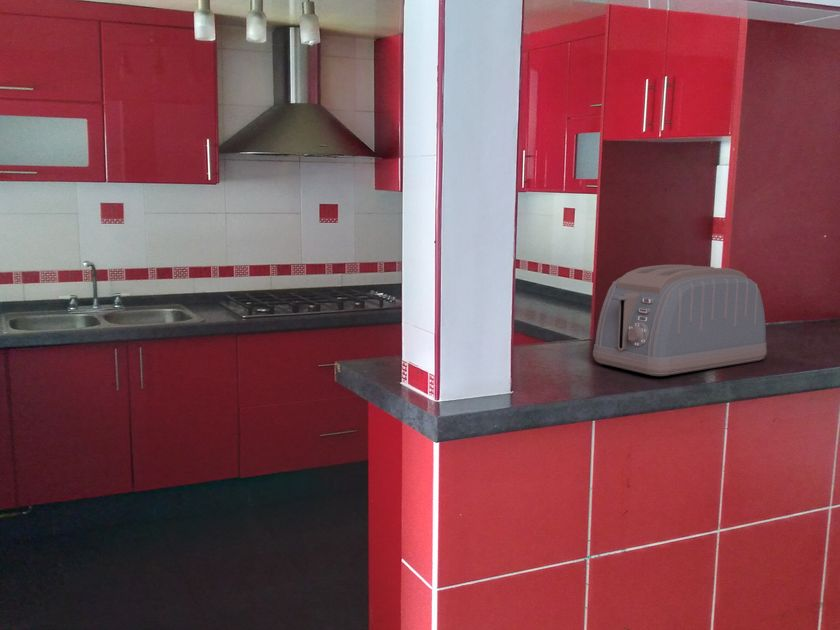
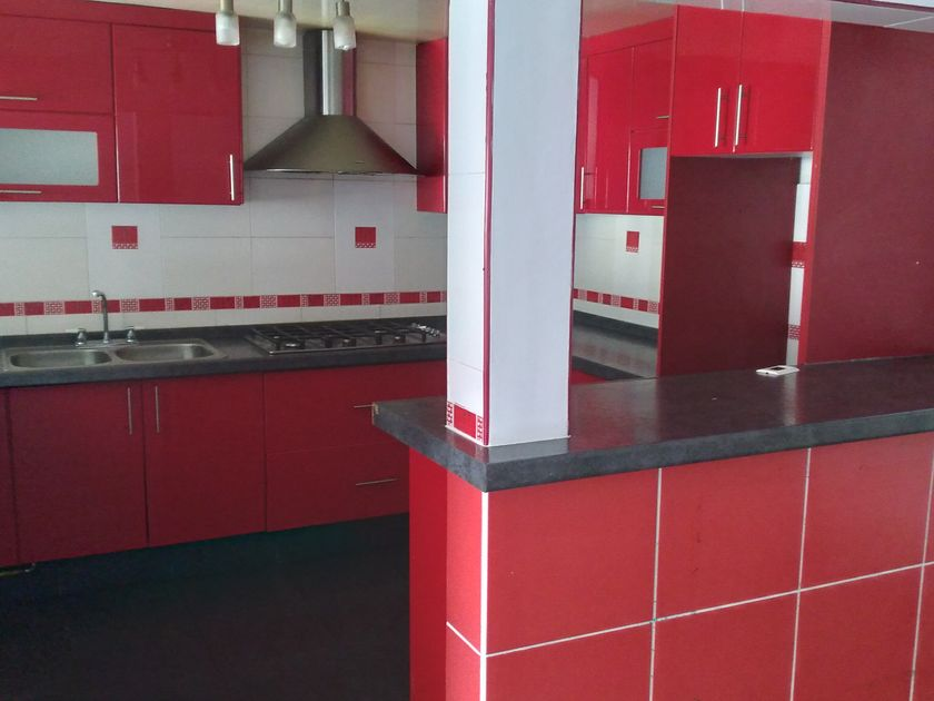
- toaster [592,264,768,377]
